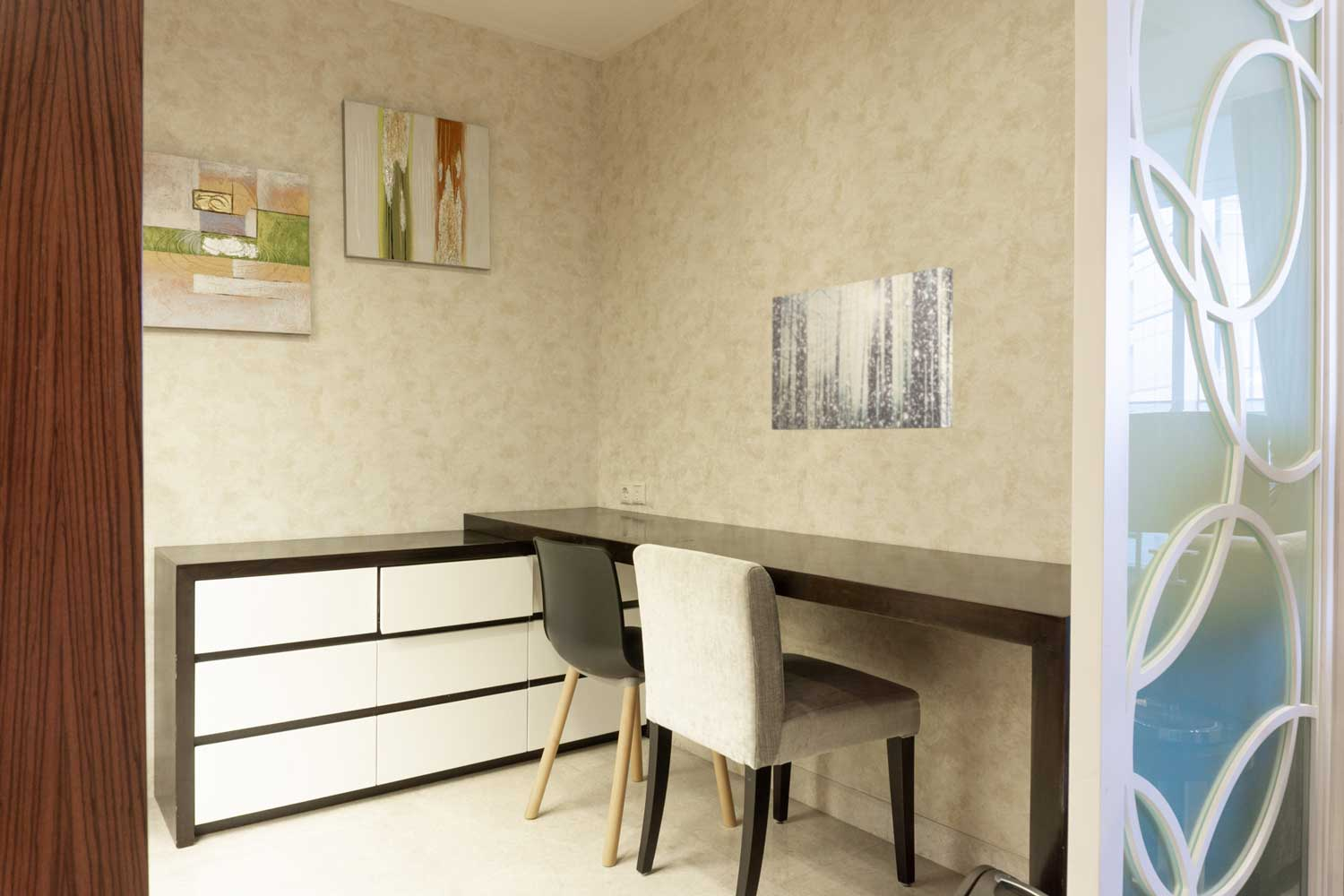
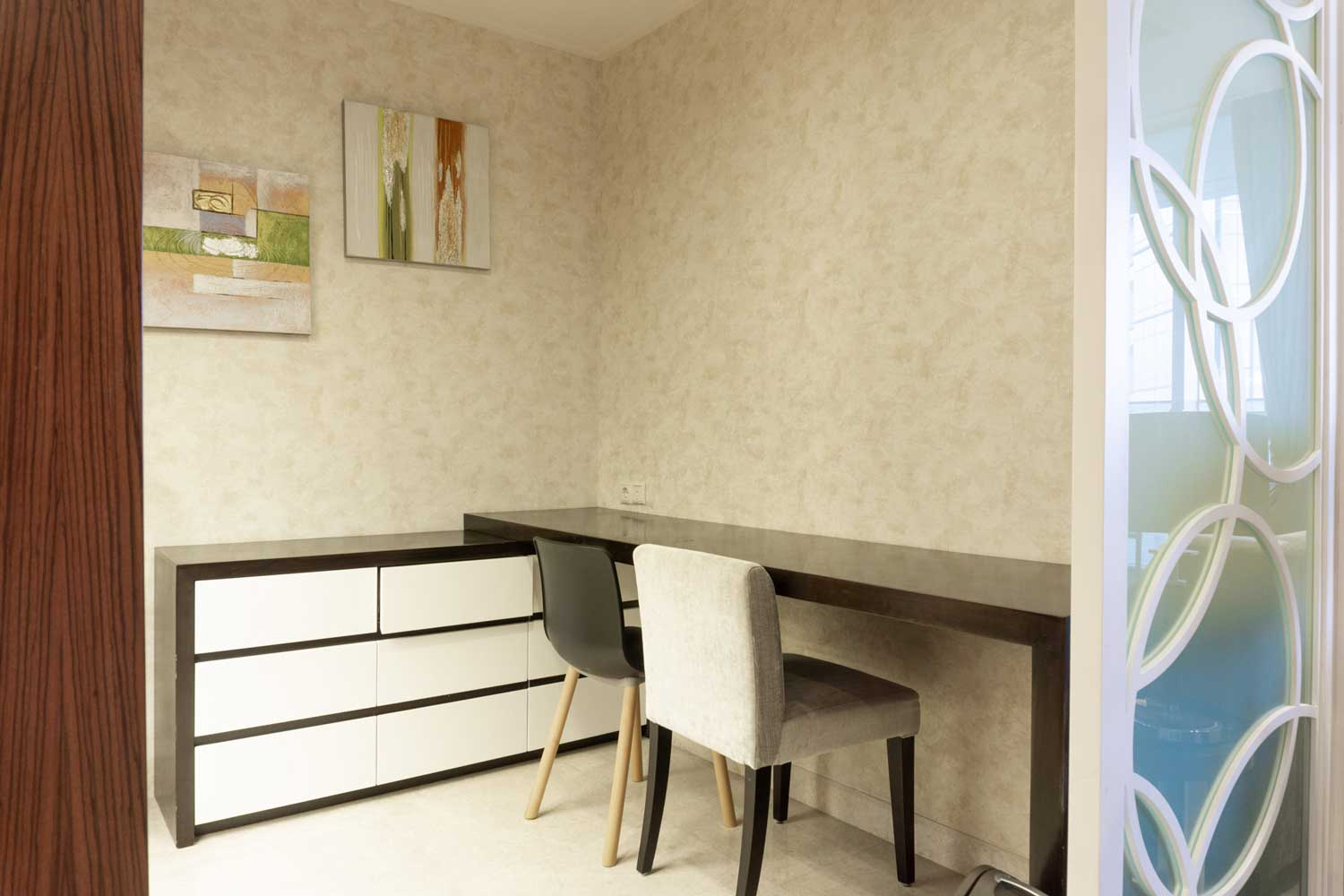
- wall art [771,266,954,431]
